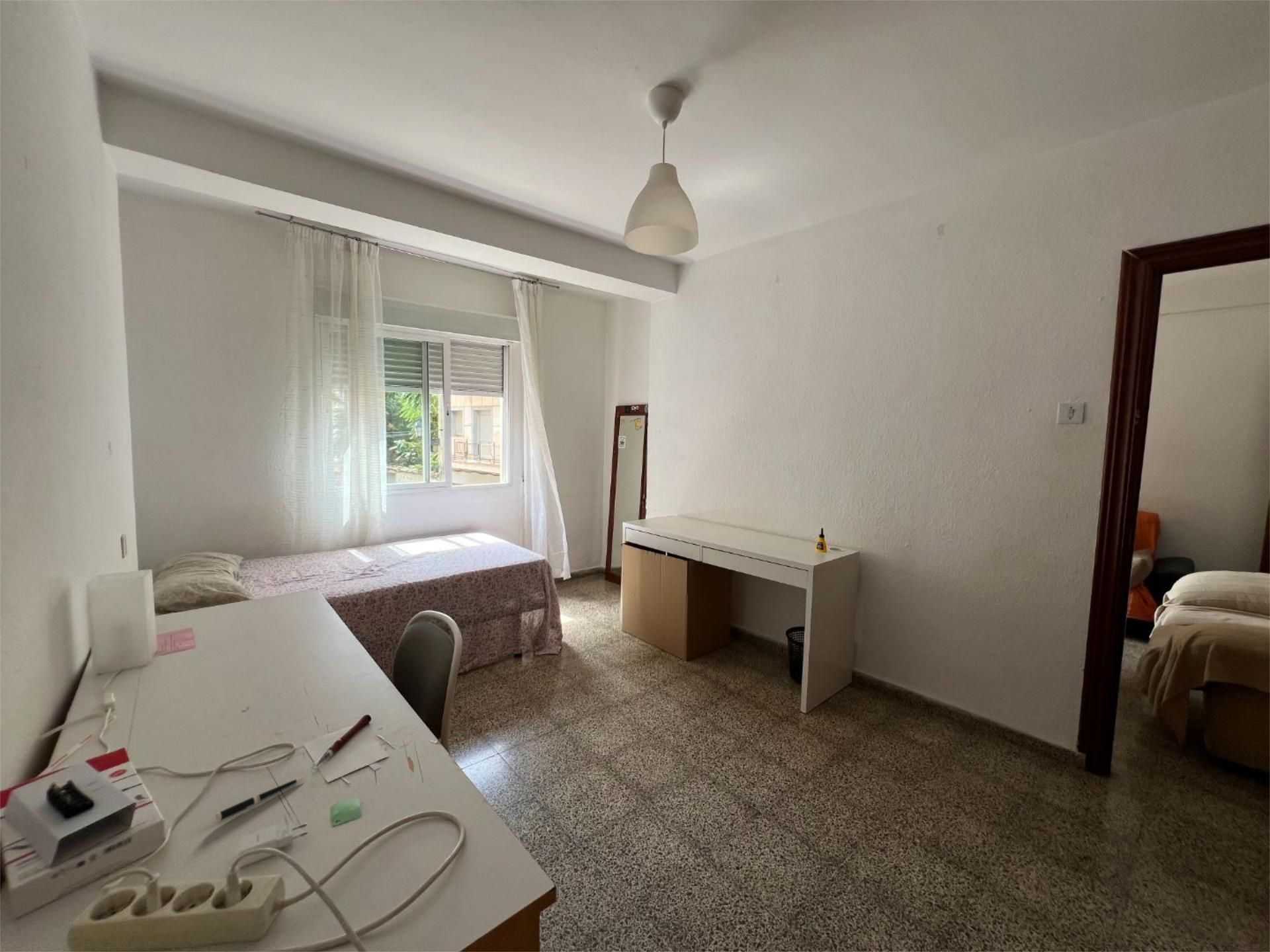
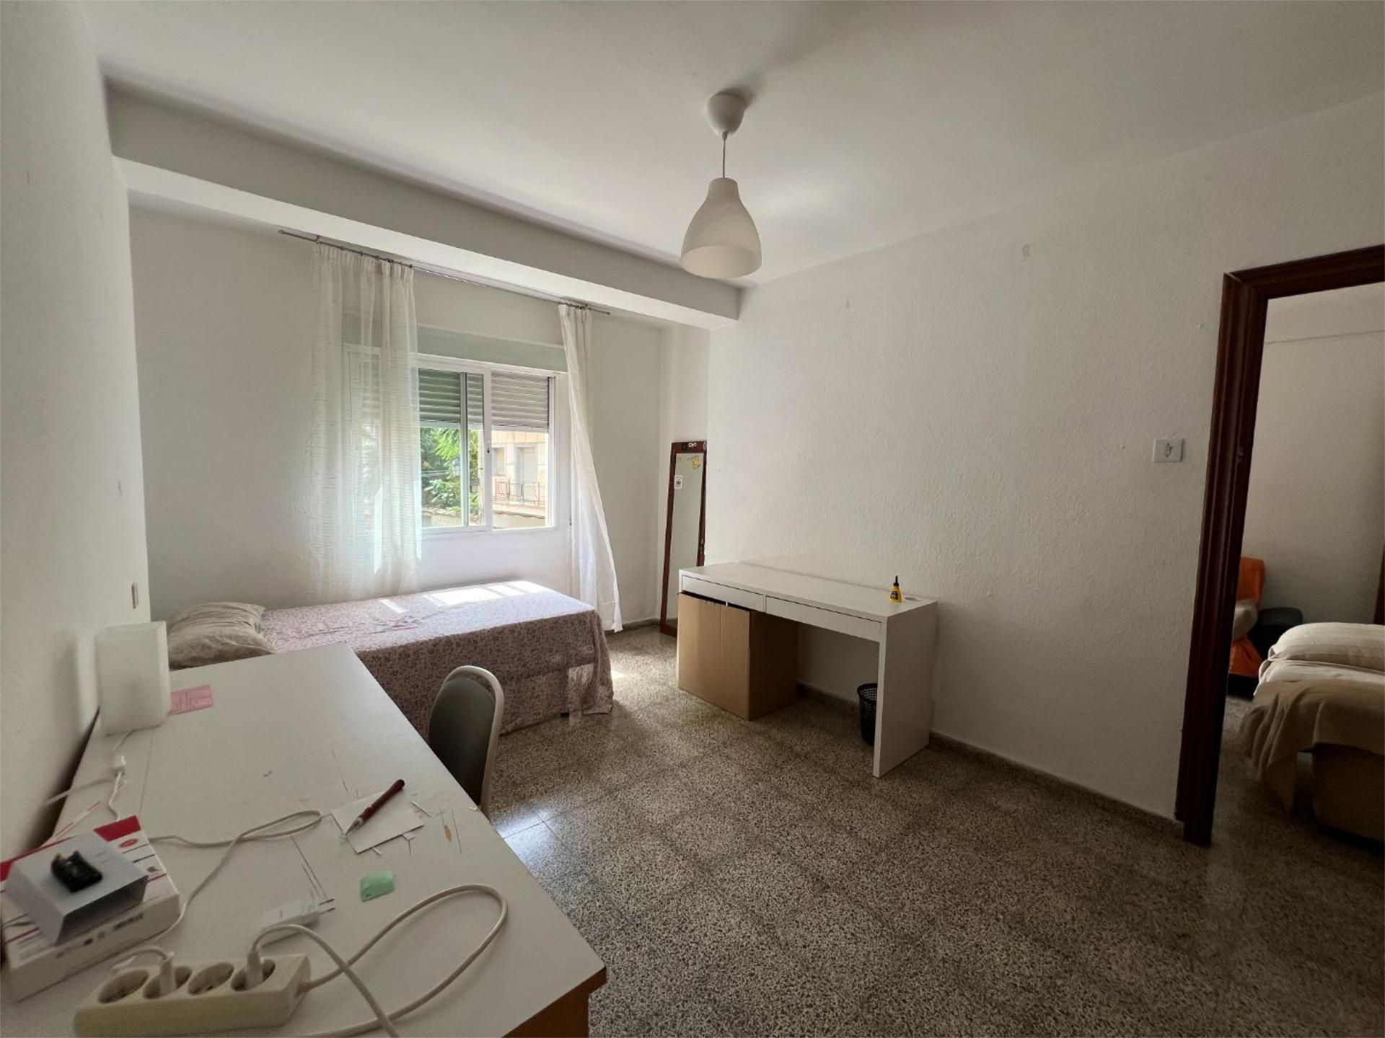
- pen [215,775,308,822]
